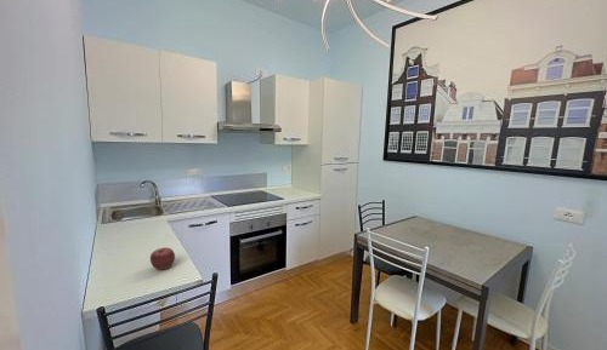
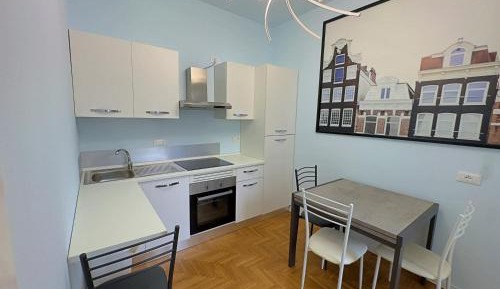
- apple [149,246,176,270]
